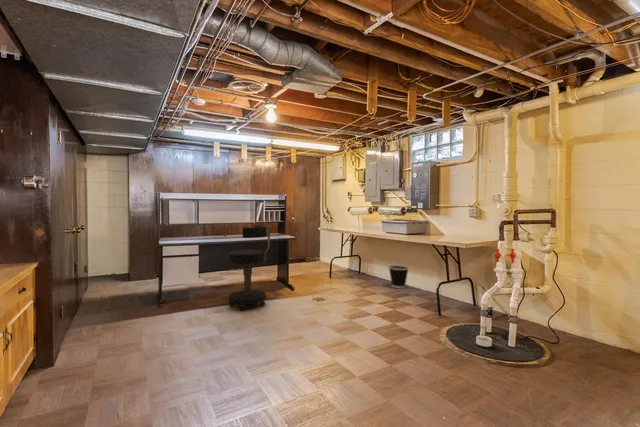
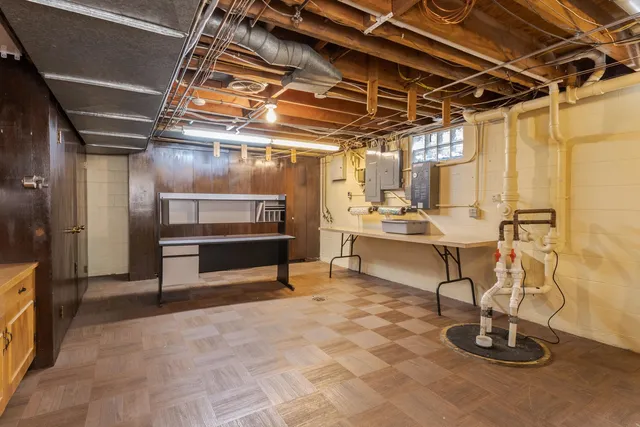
- wastebasket [388,264,410,289]
- office chair [228,224,271,312]
